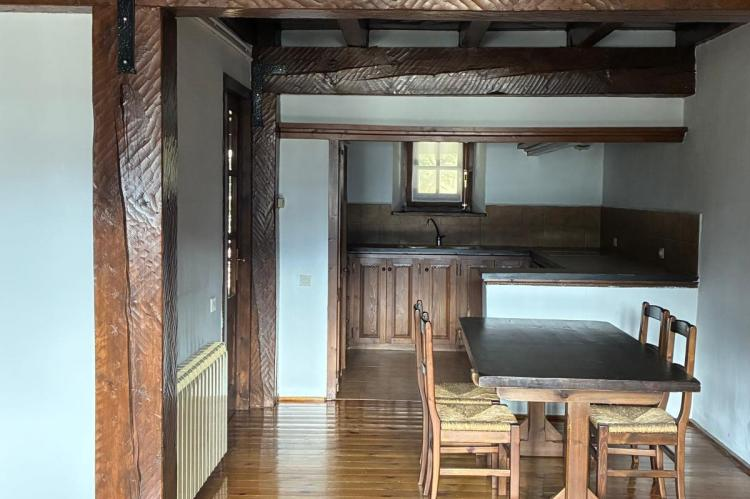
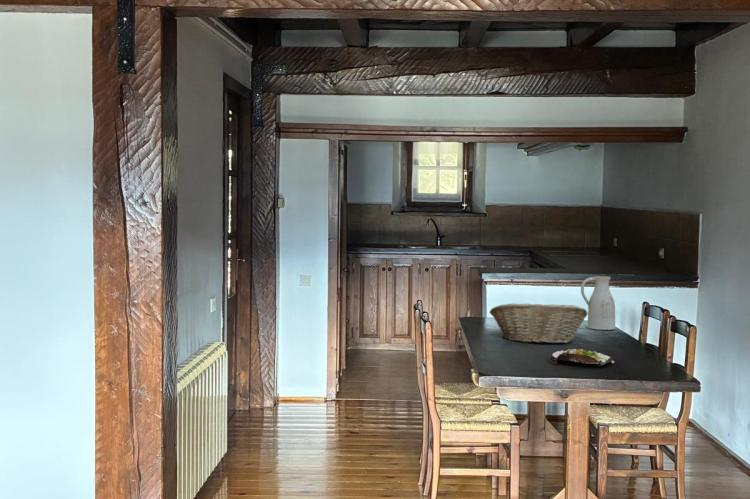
+ salad plate [548,348,615,366]
+ ceramic pitcher [580,275,616,331]
+ fruit basket [489,302,588,344]
